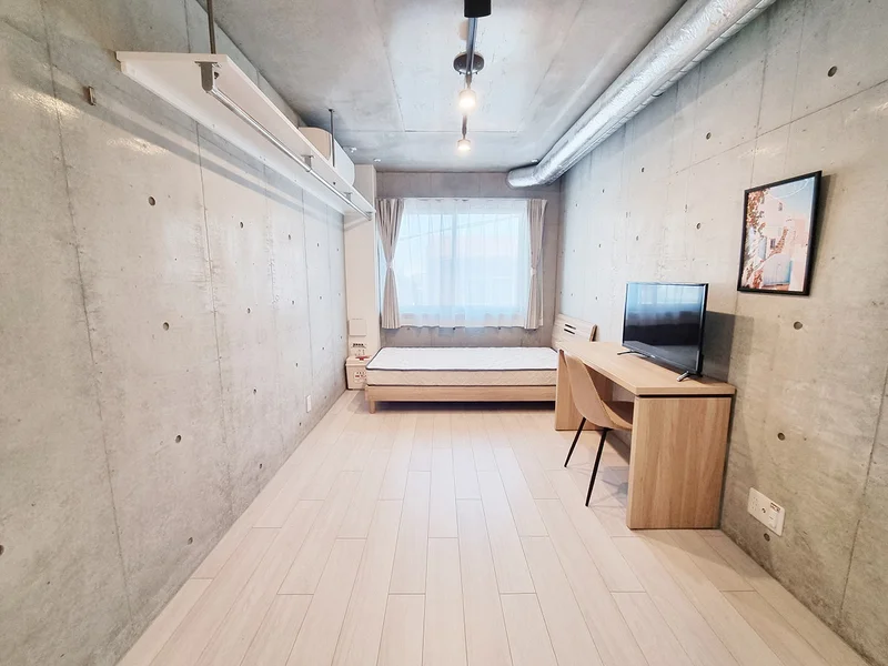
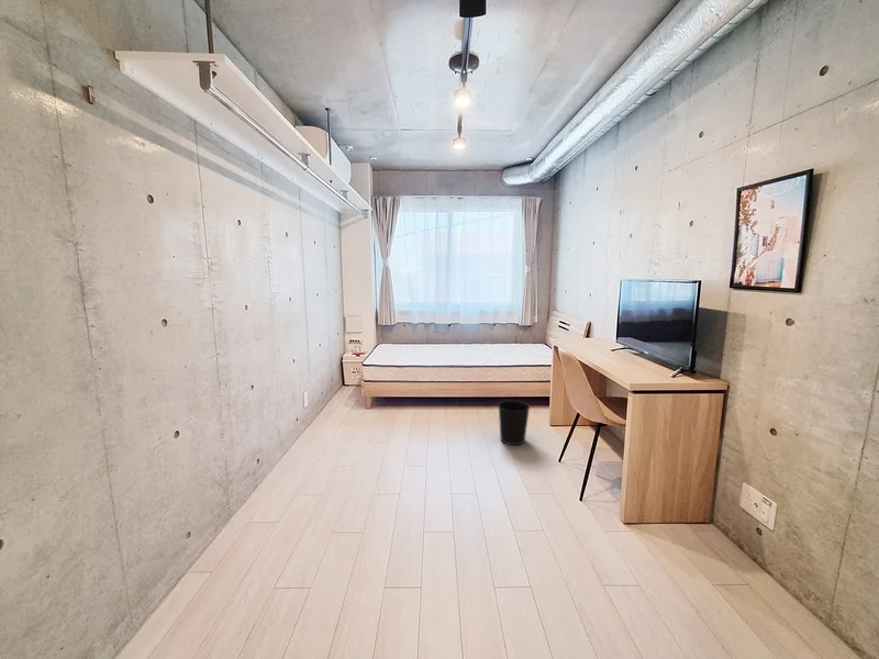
+ wastebasket [497,400,531,446]
